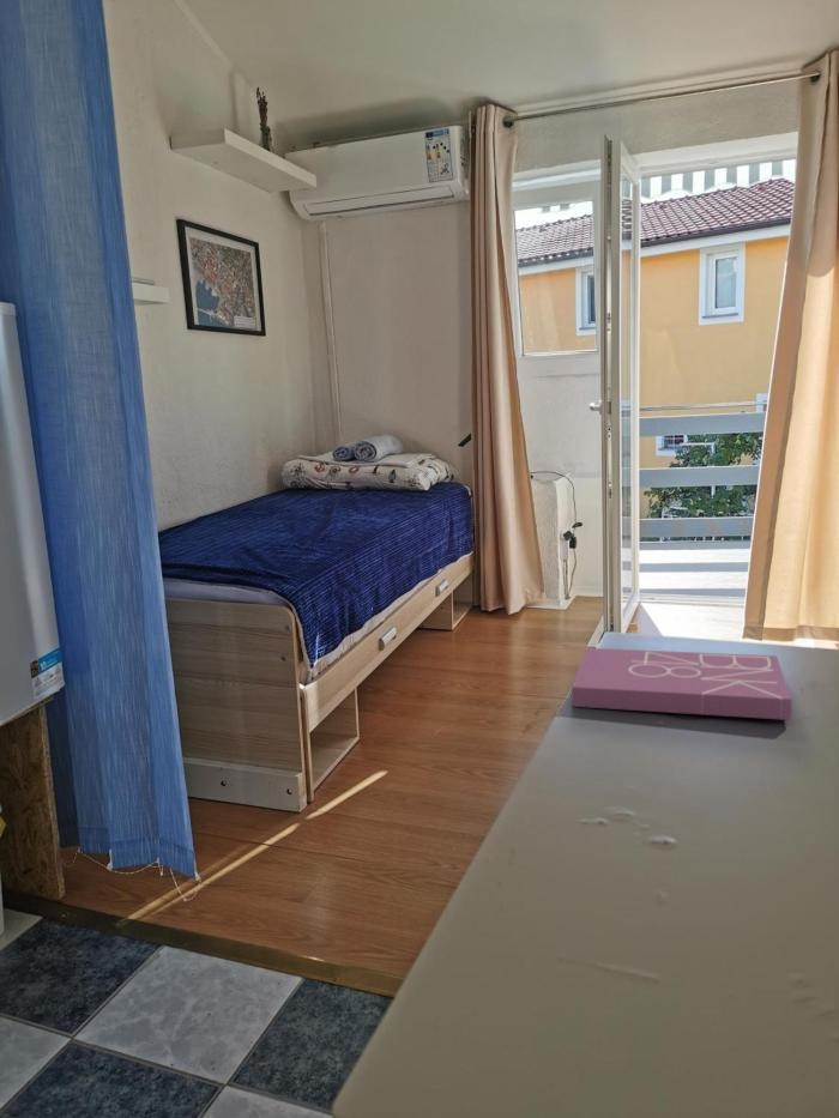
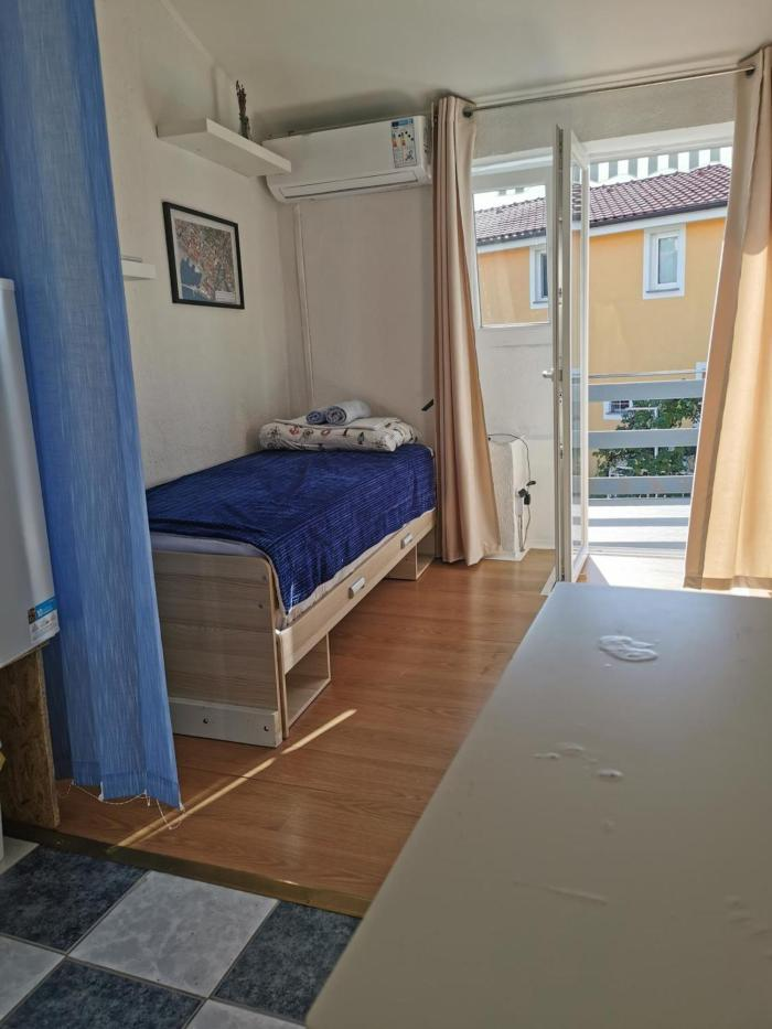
- book [571,647,792,721]
